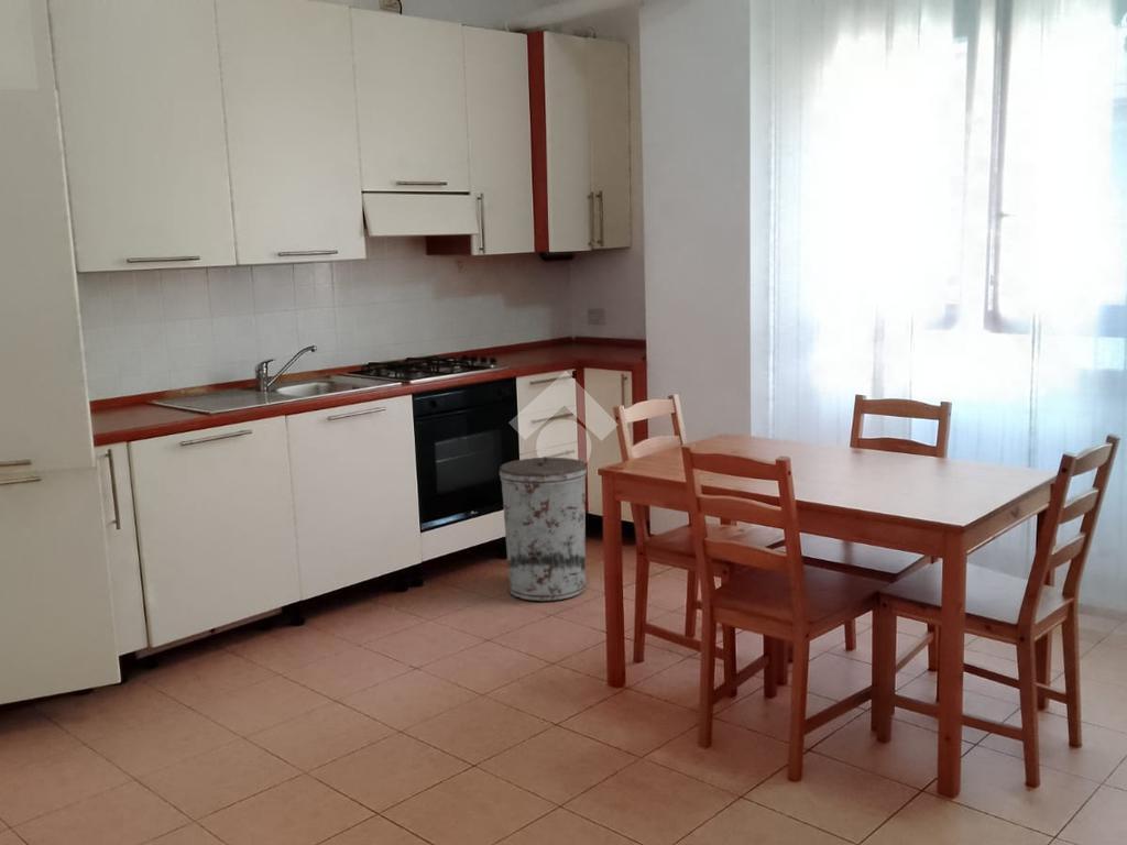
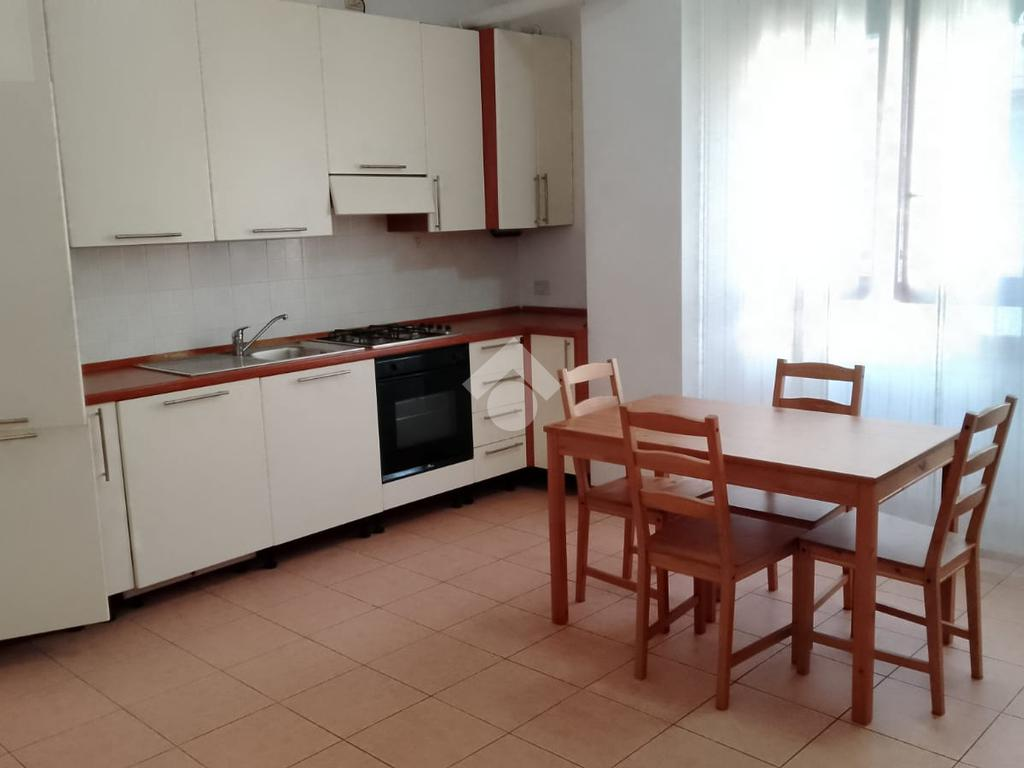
- trash can [499,456,588,602]
